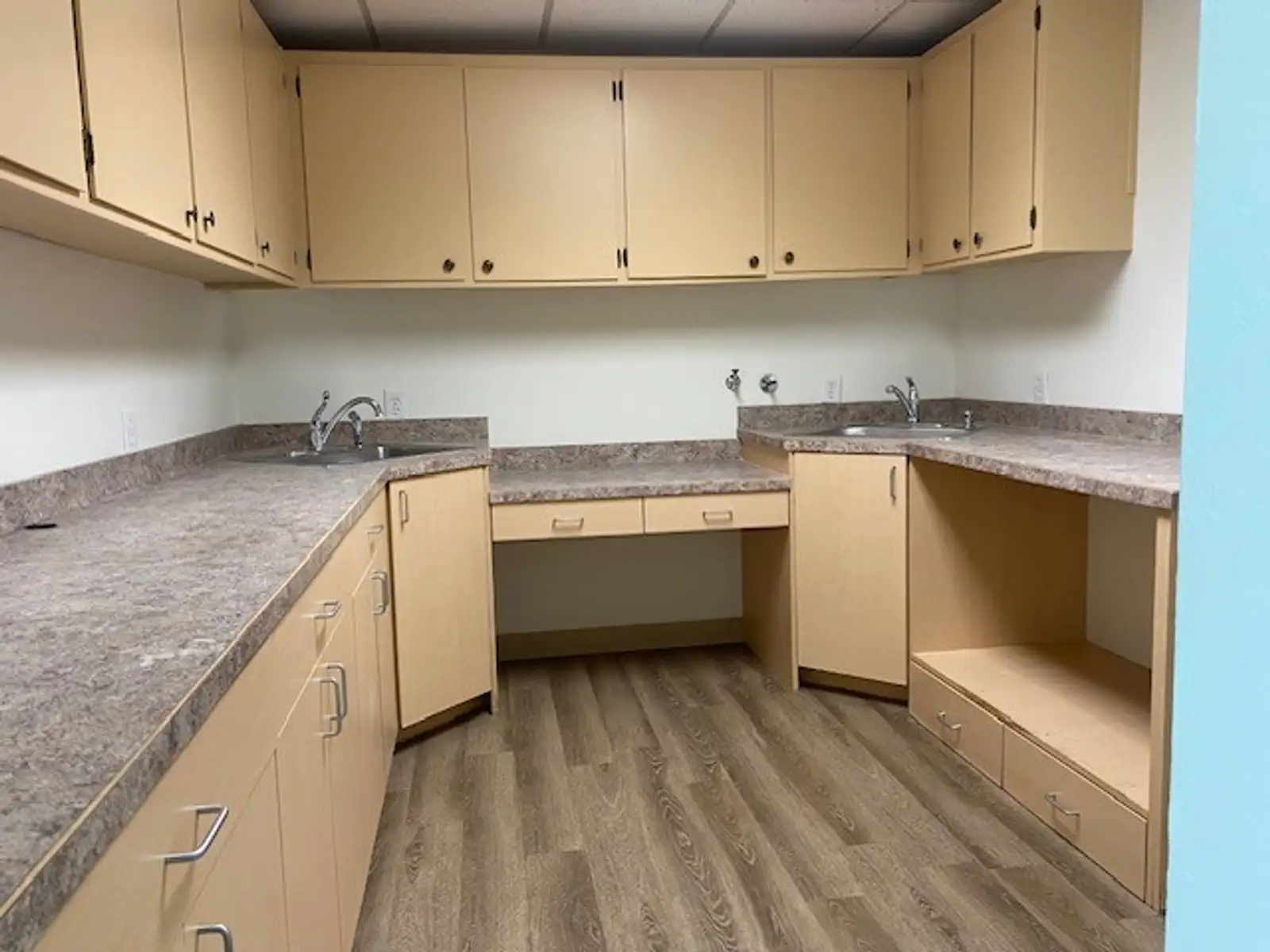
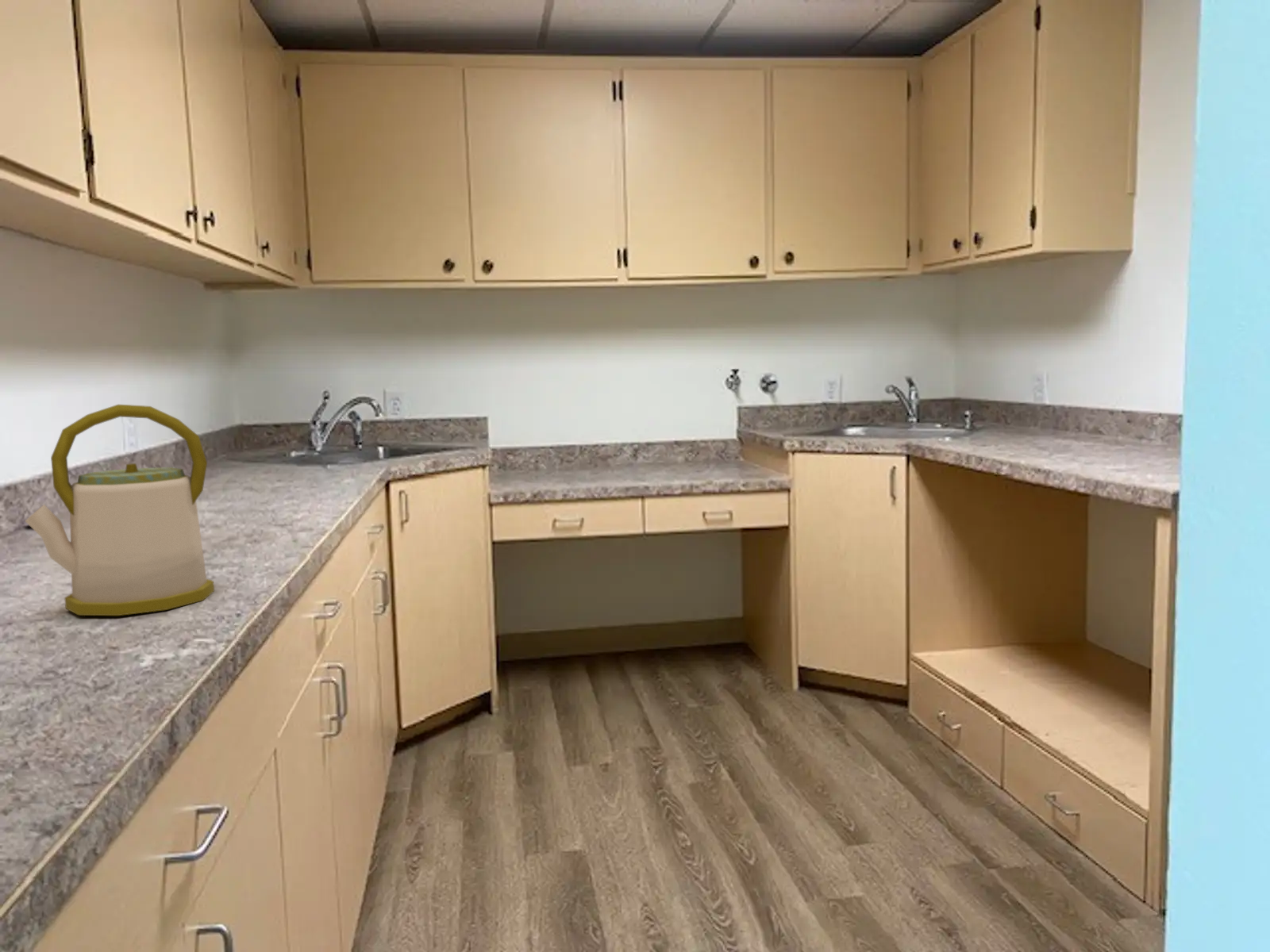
+ kettle [25,404,215,616]
